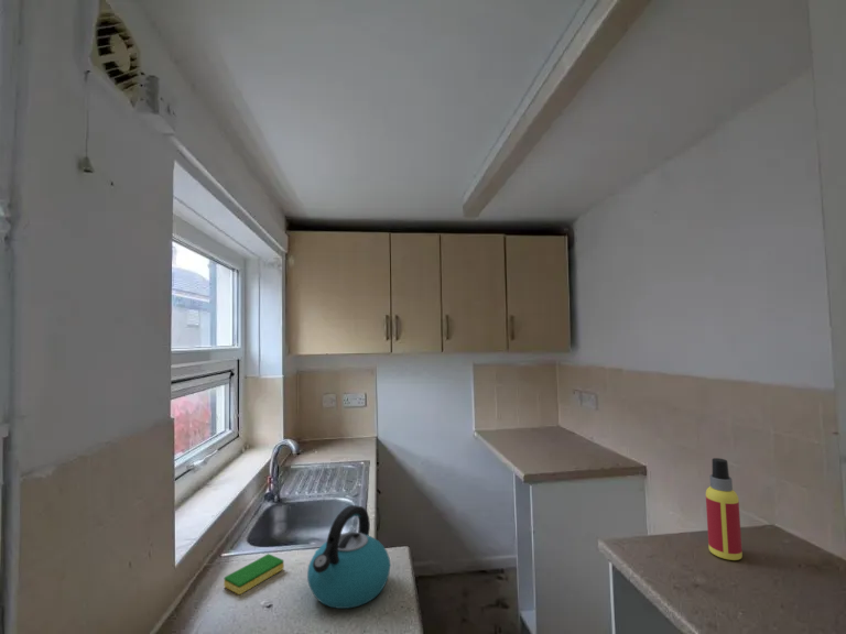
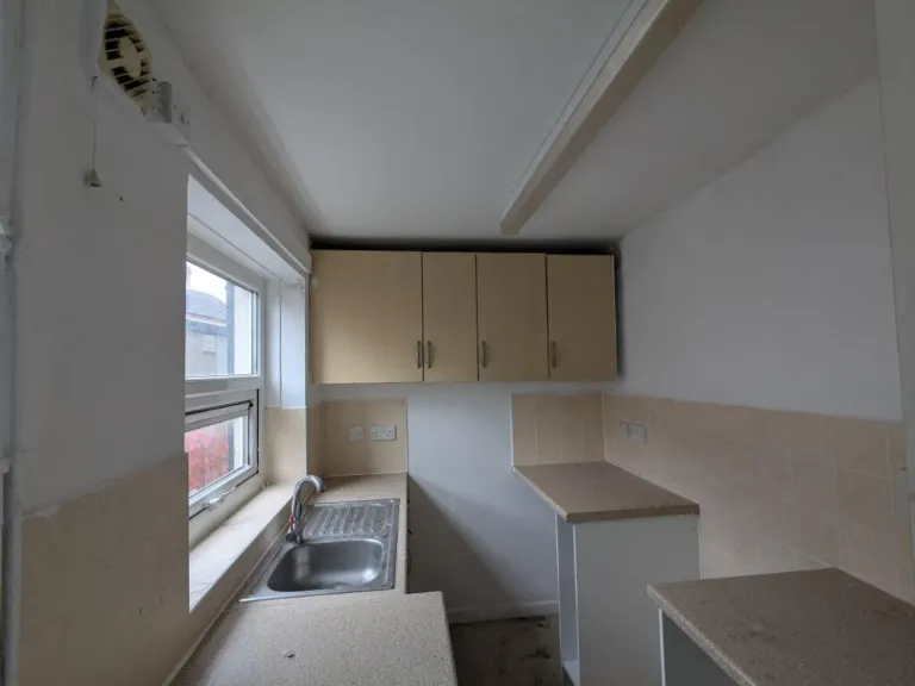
- kettle [306,504,391,610]
- dish sponge [223,553,285,595]
- spray bottle [705,457,744,561]
